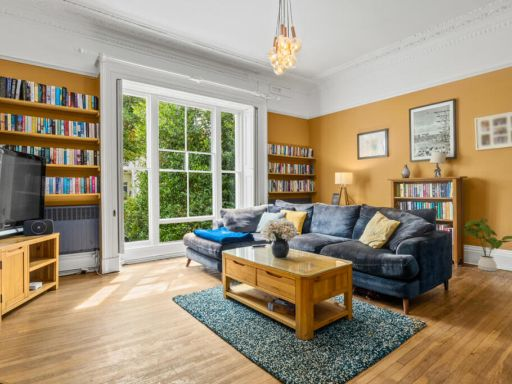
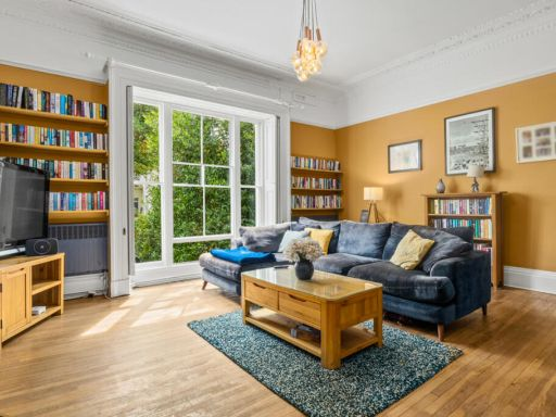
- house plant [458,218,512,272]
